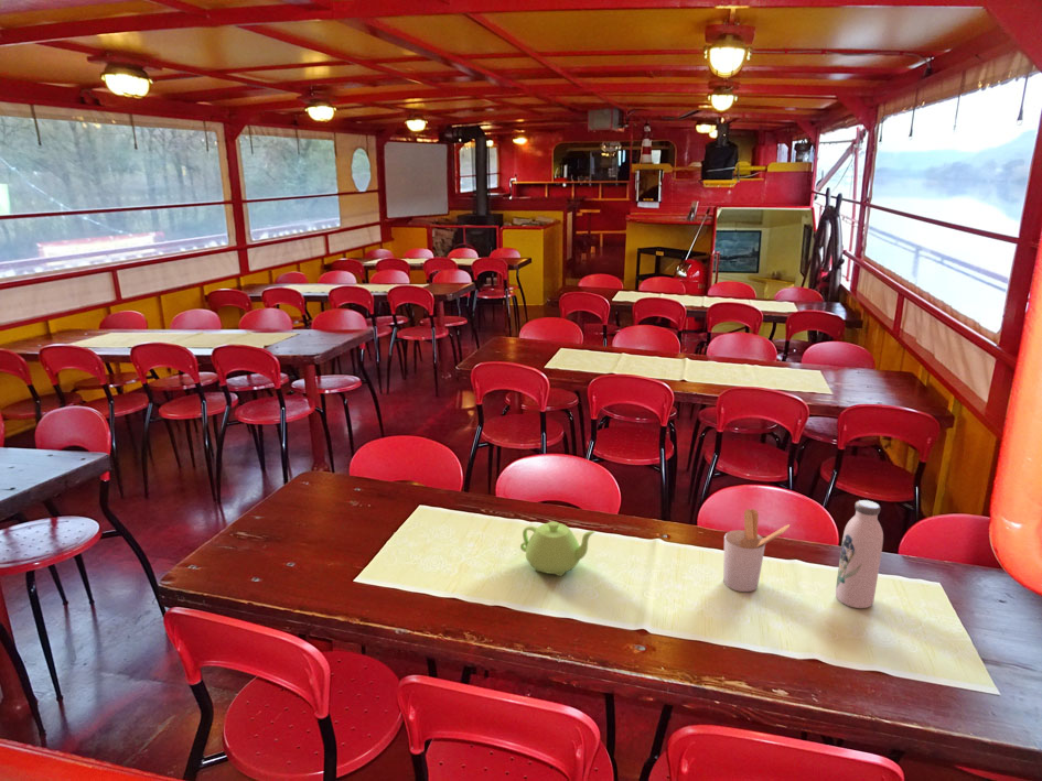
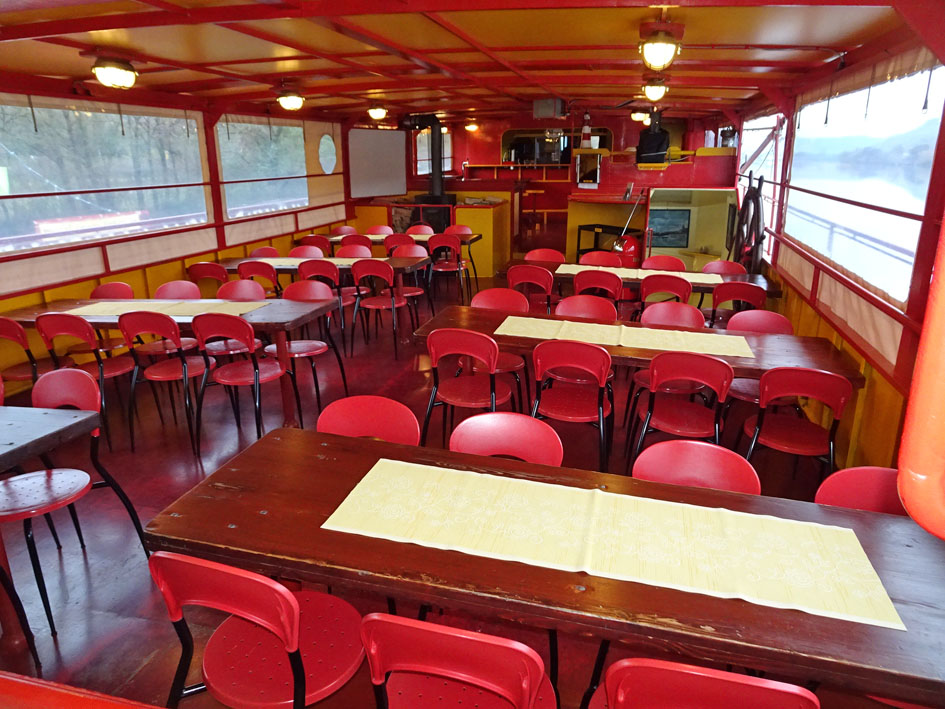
- utensil holder [722,508,791,593]
- water bottle [835,499,884,609]
- teapot [519,521,597,577]
